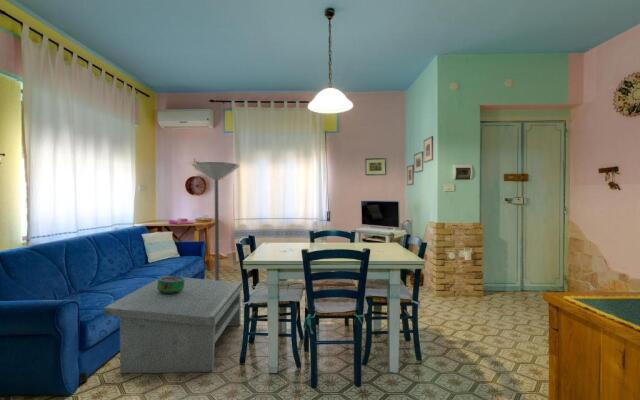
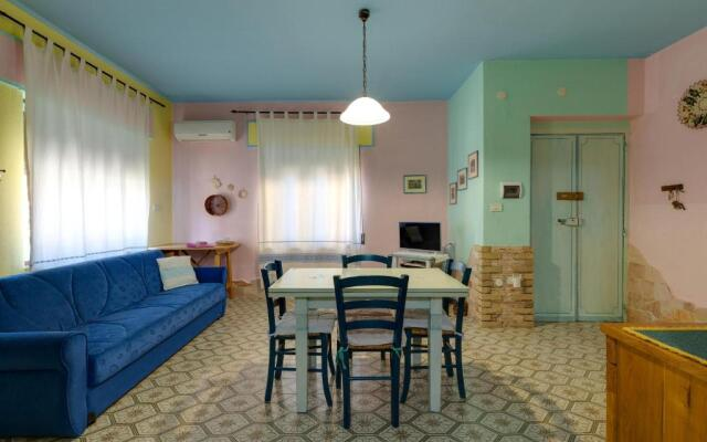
- coffee table [103,275,244,374]
- decorative bowl [157,275,184,293]
- floor lamp [191,161,241,281]
